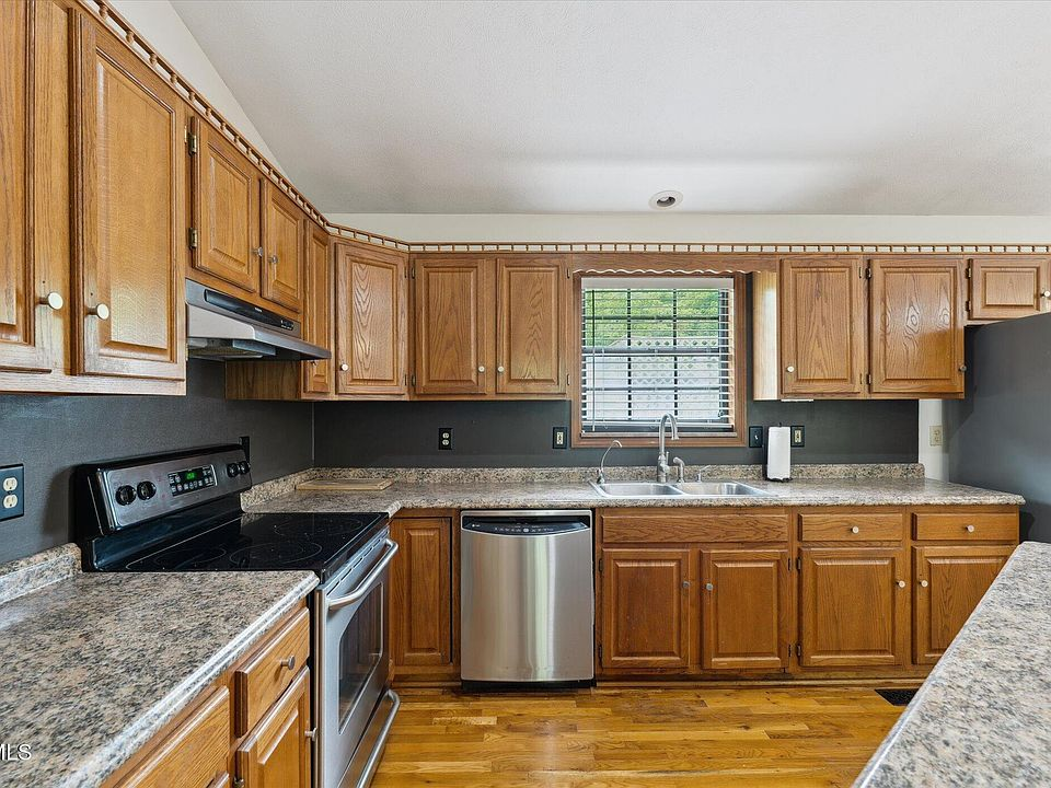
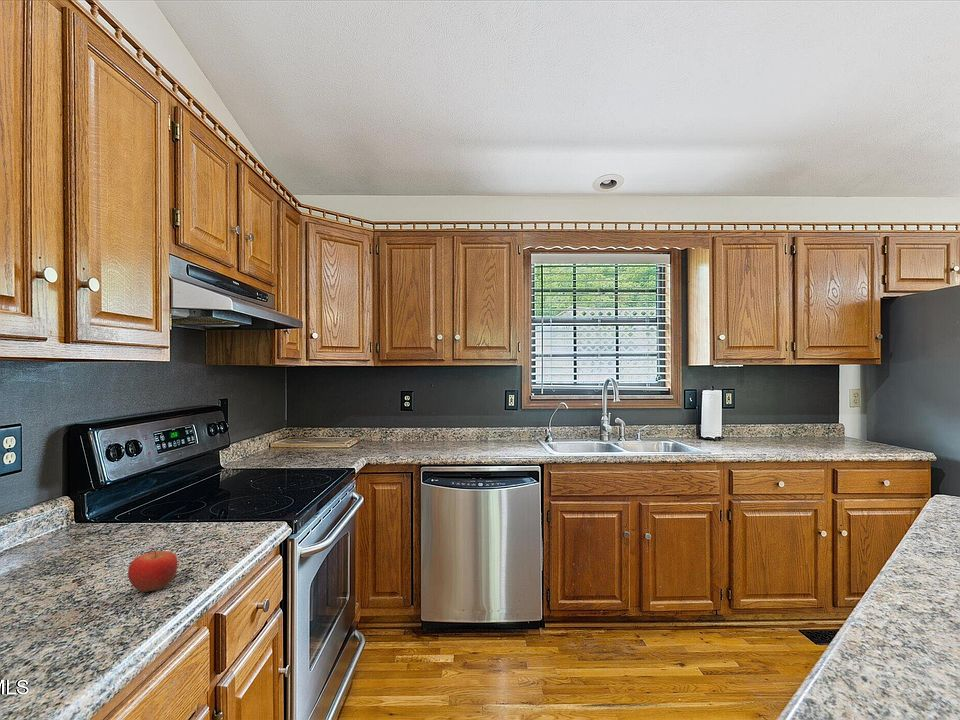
+ fruit [127,546,179,593]
